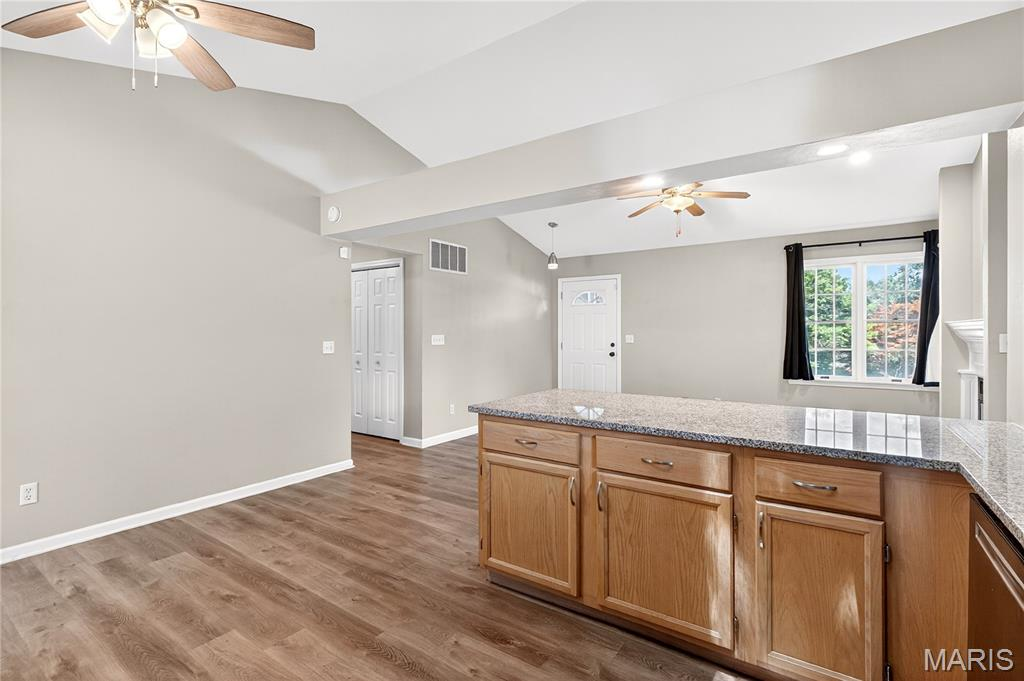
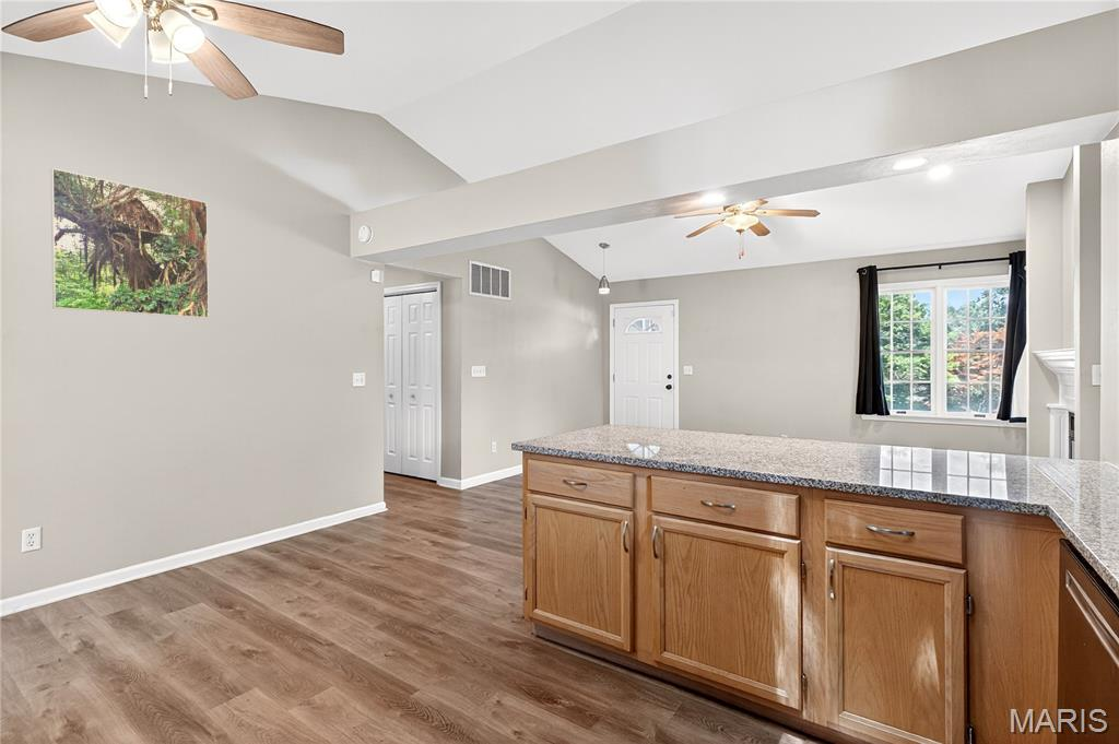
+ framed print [49,167,210,319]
